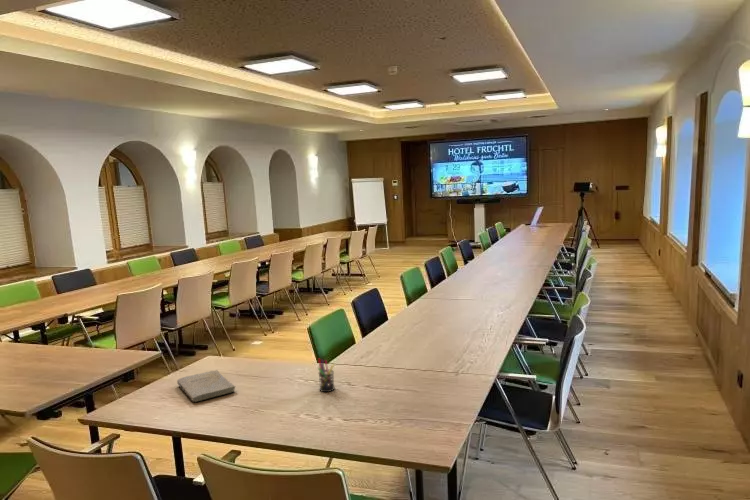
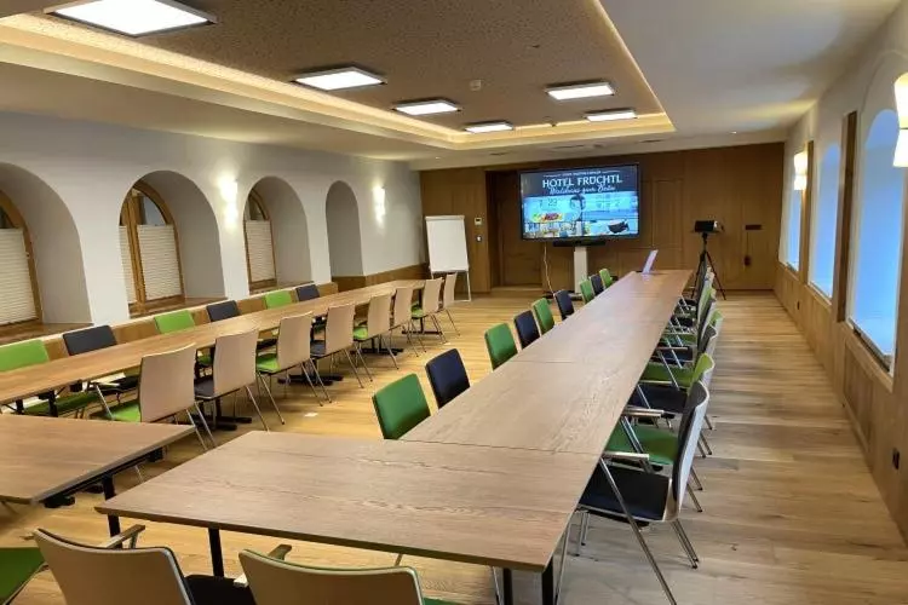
- book [176,369,237,403]
- pen holder [317,358,336,393]
